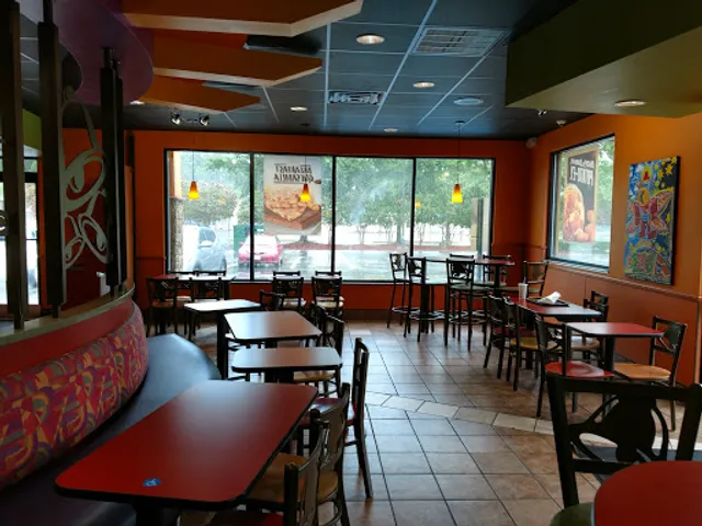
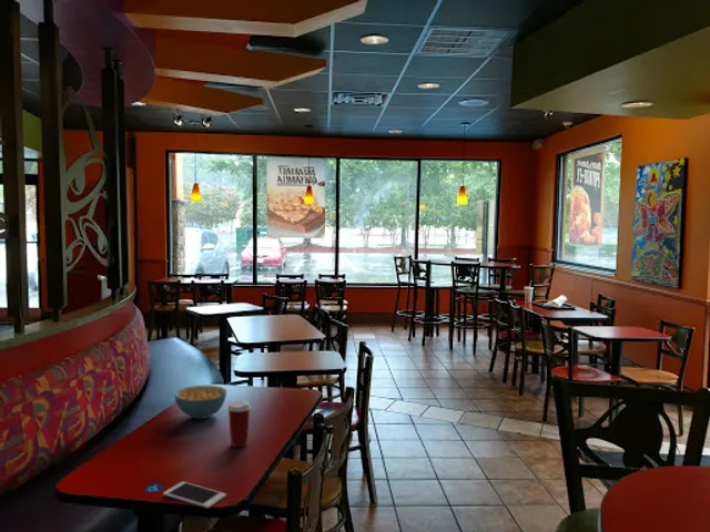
+ cereal bowl [173,385,227,420]
+ cell phone [162,481,227,510]
+ paper cup [226,400,252,448]
